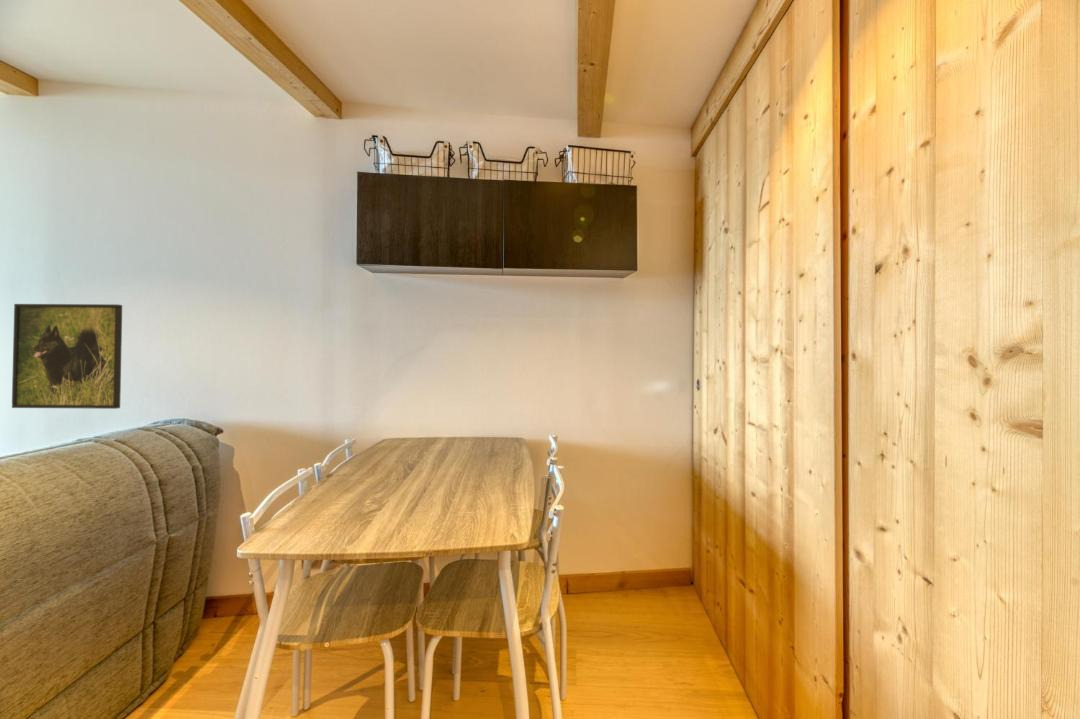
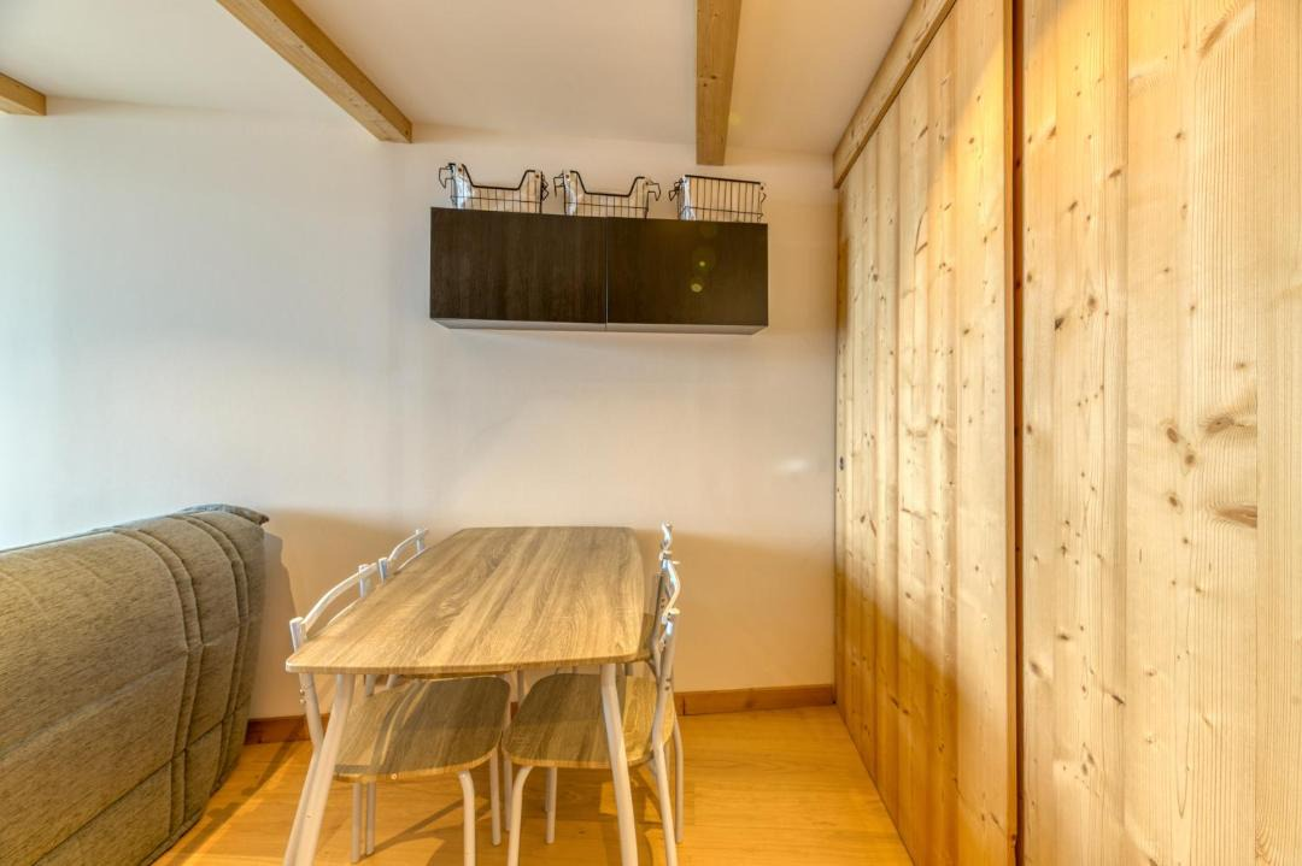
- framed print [11,303,123,410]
